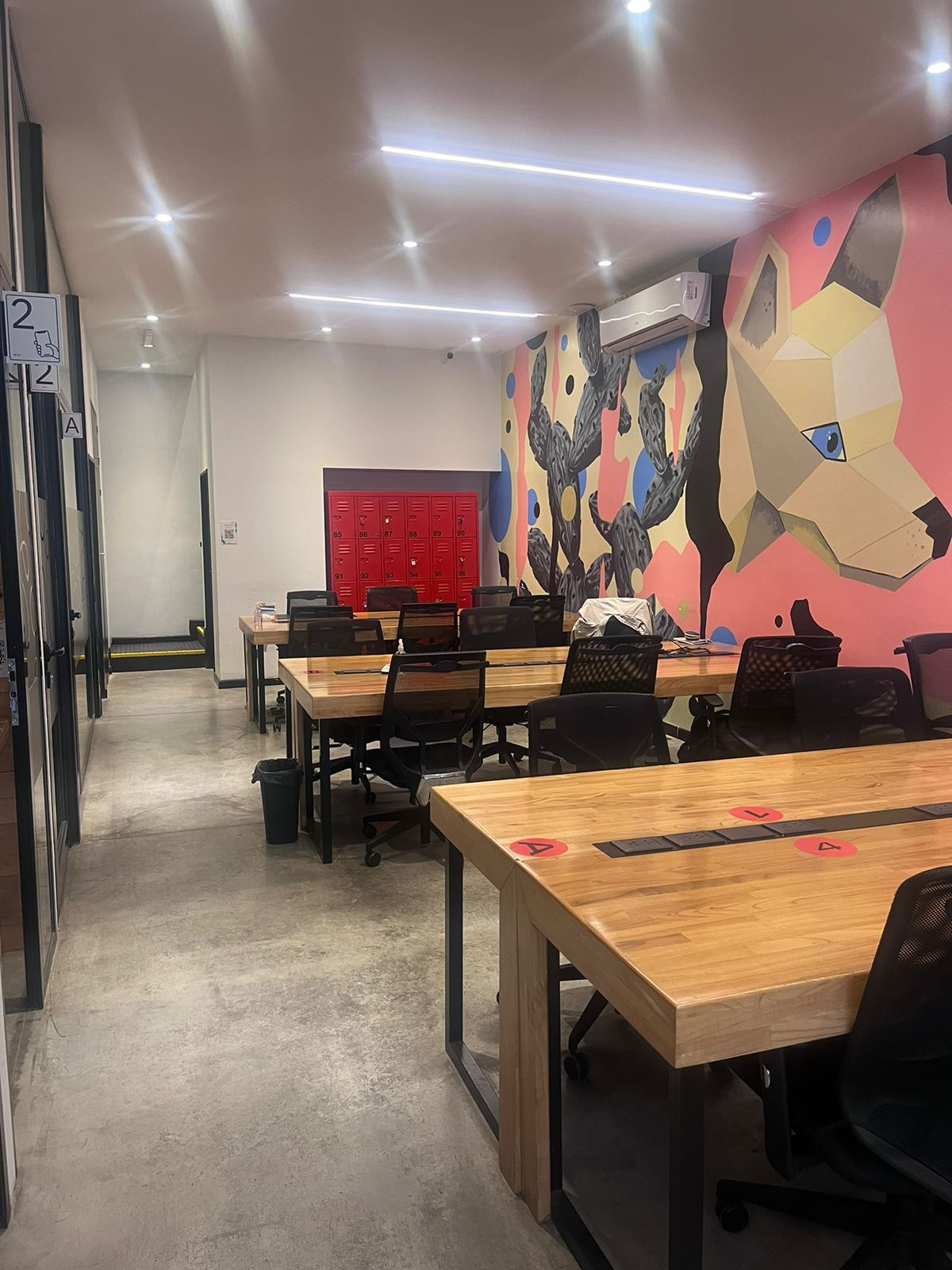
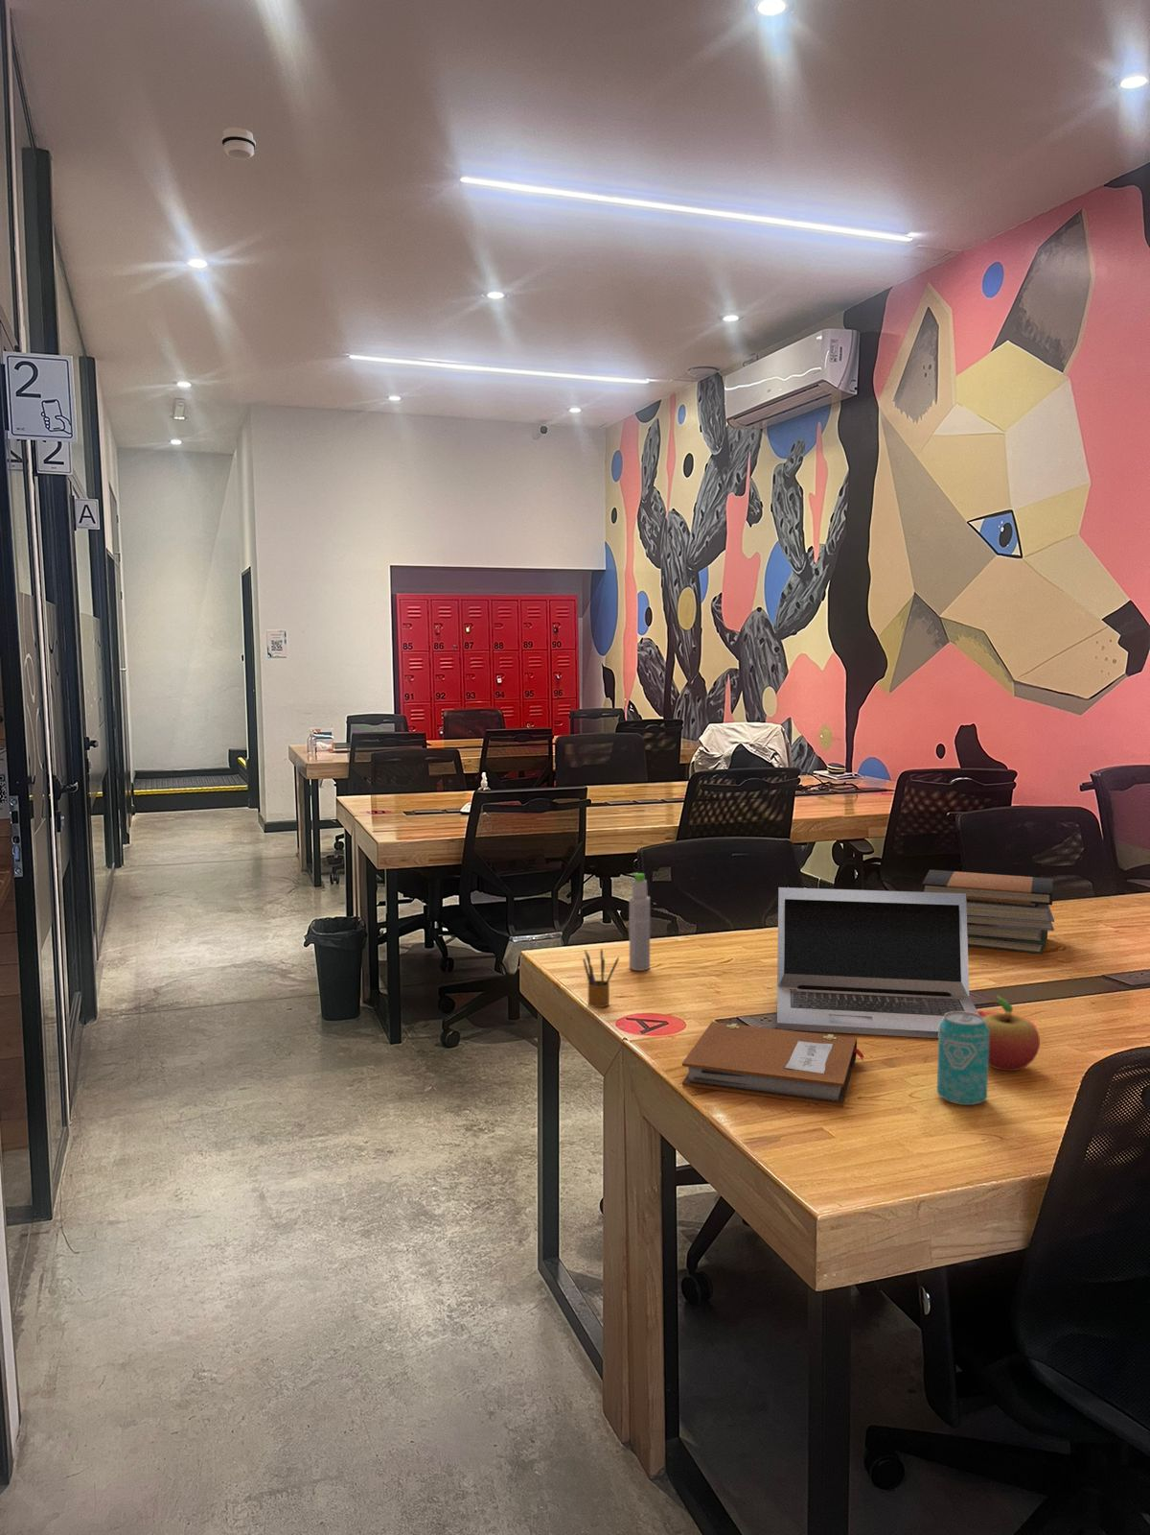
+ fruit [983,995,1041,1072]
+ bottle [628,873,651,972]
+ pencil box [582,946,620,1008]
+ laptop [777,886,981,1039]
+ book stack [920,869,1055,955]
+ beverage can [936,1012,989,1106]
+ smoke detector [220,127,257,161]
+ notebook [681,1021,865,1108]
